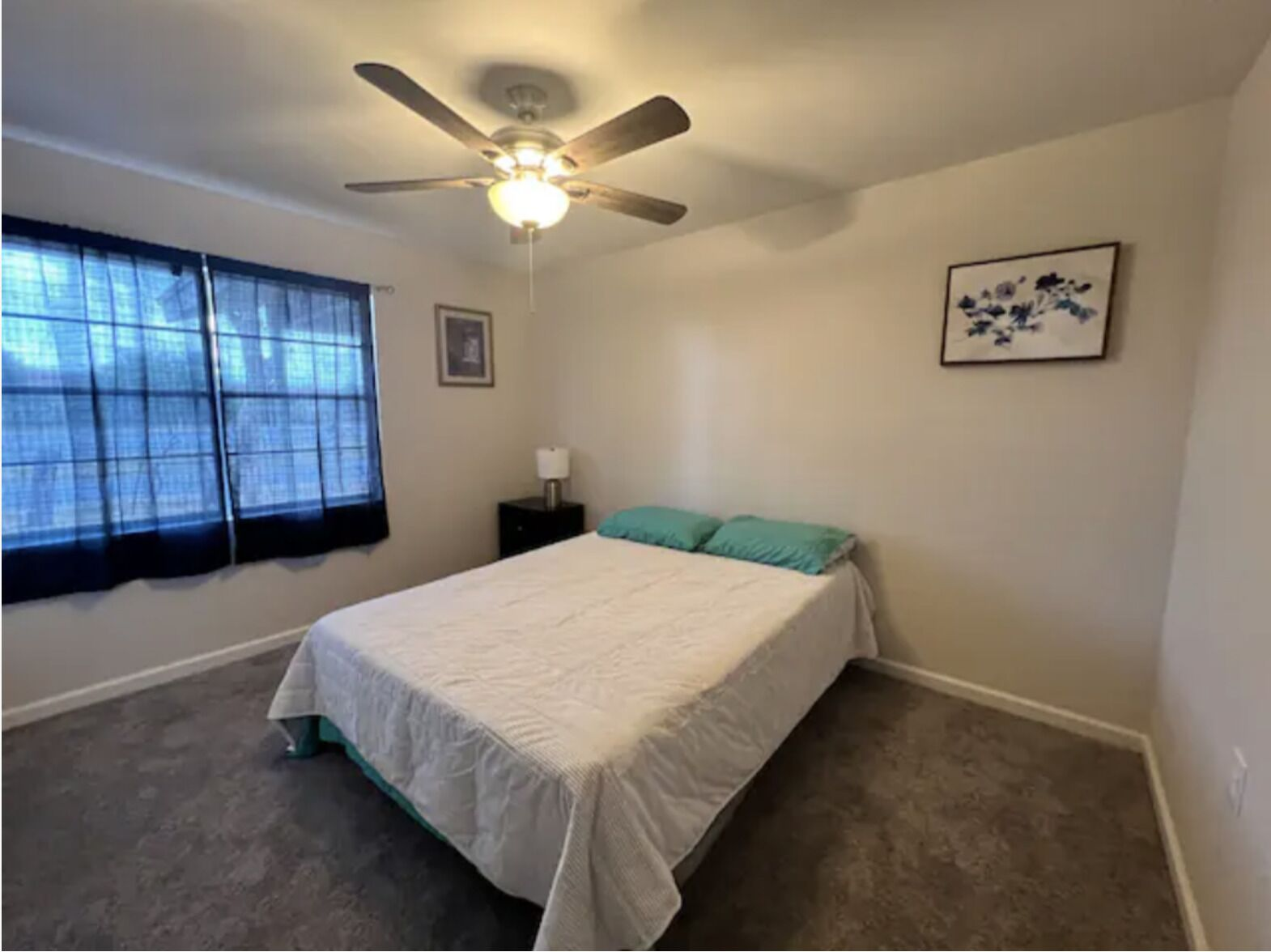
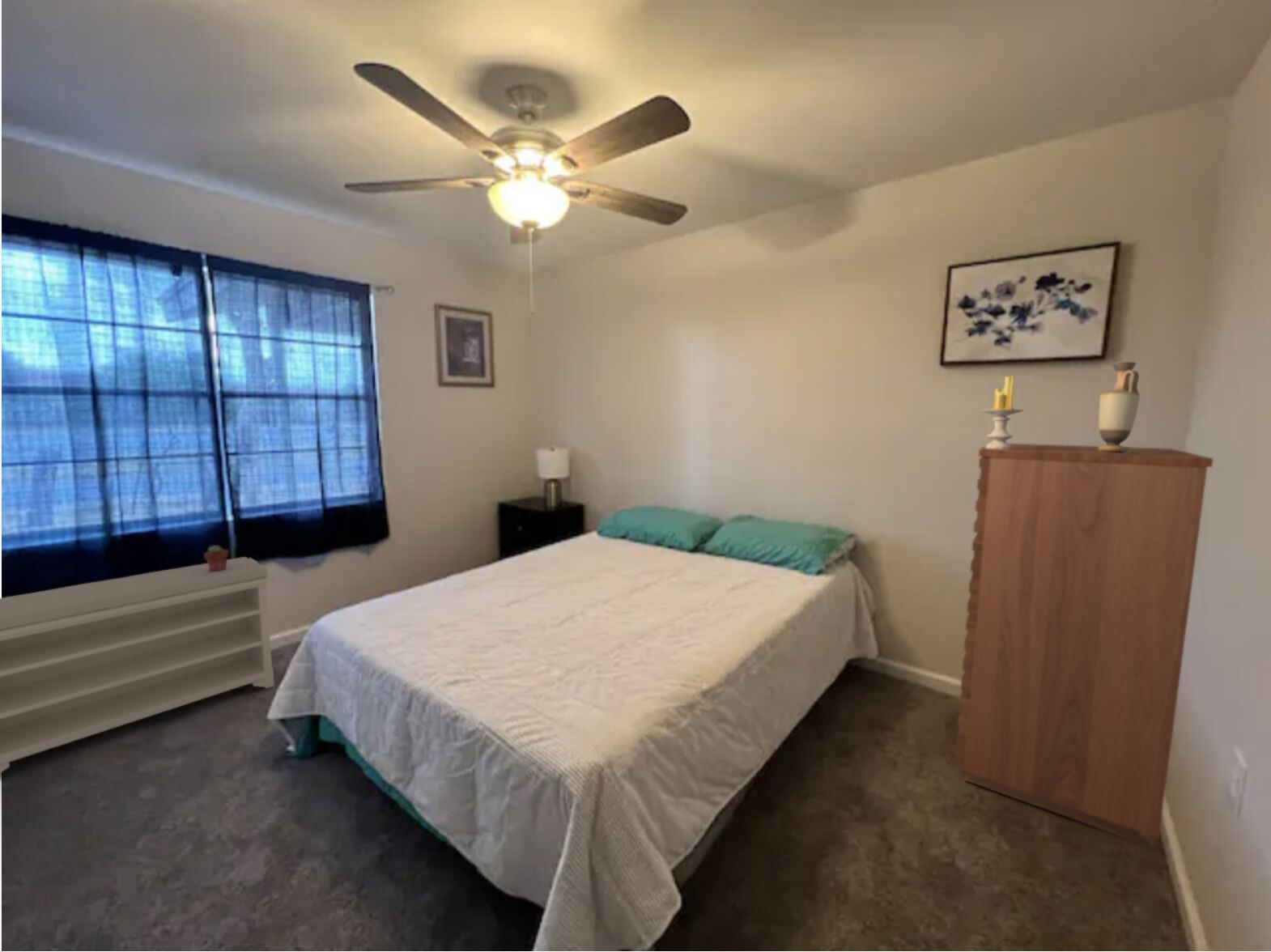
+ vase [1098,361,1141,453]
+ bench [0,556,277,774]
+ potted succulent [203,544,229,572]
+ dresser [954,443,1214,844]
+ candle [980,375,1025,449]
